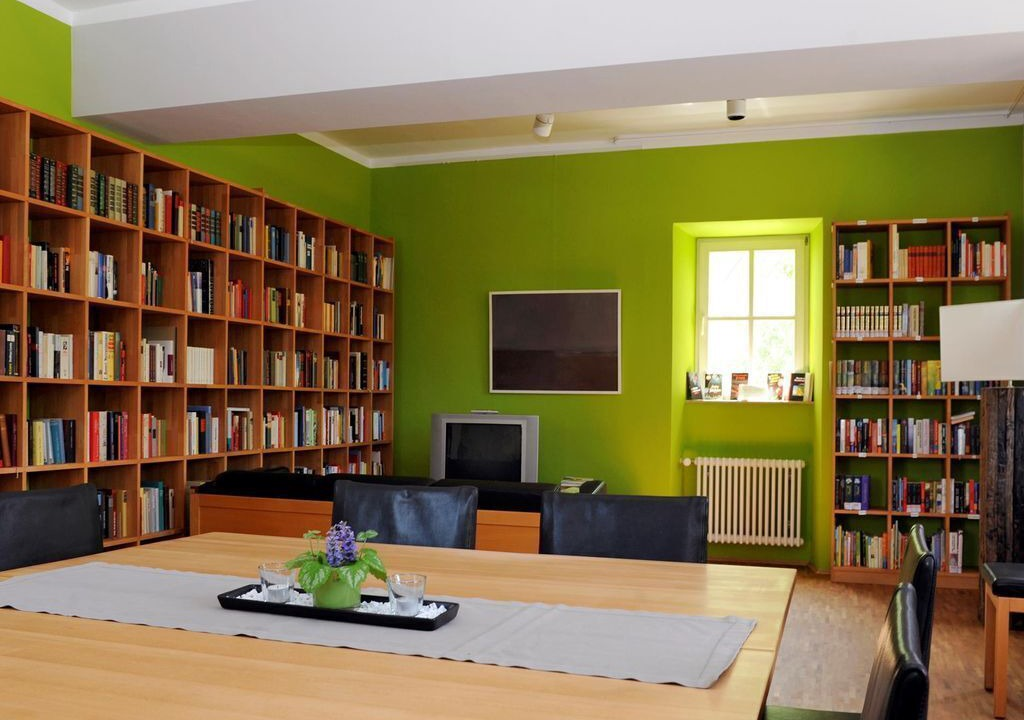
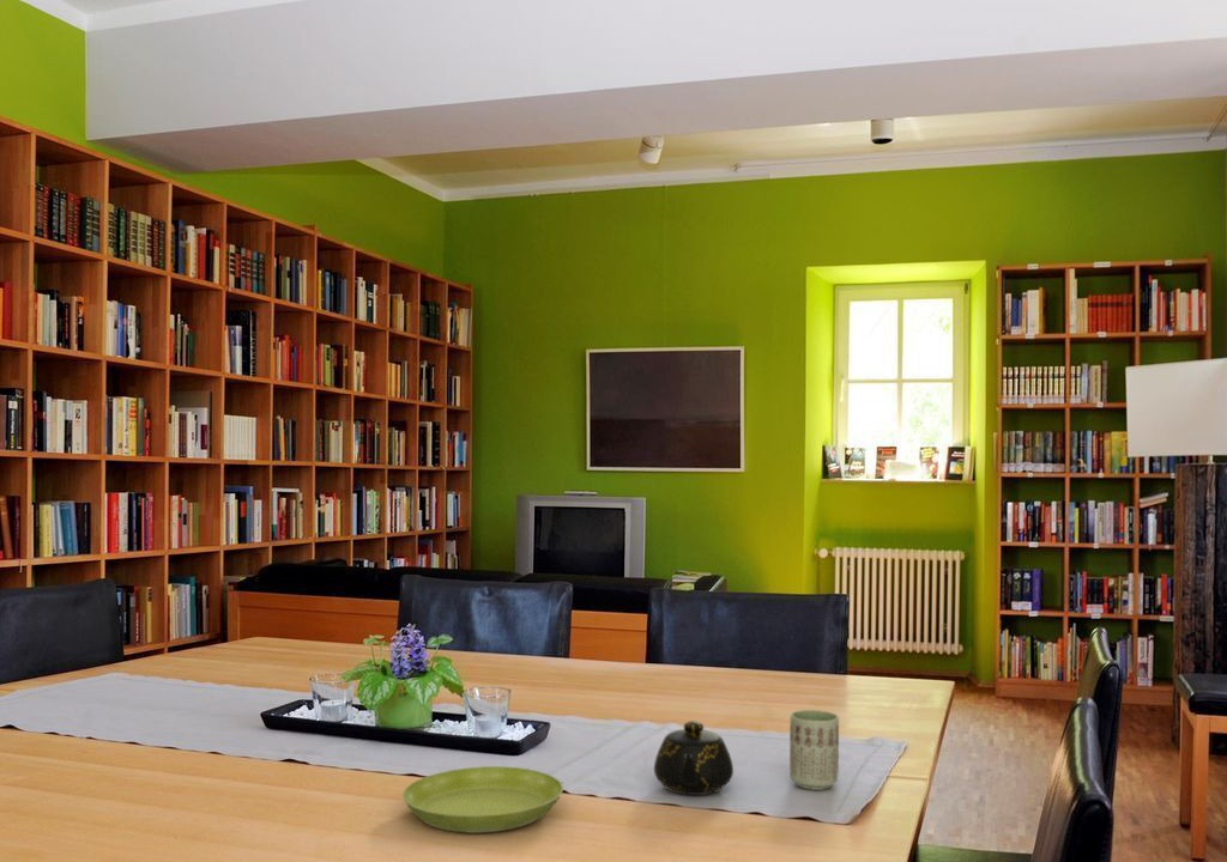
+ teapot [653,720,735,796]
+ cup [788,709,840,791]
+ saucer [401,765,564,834]
